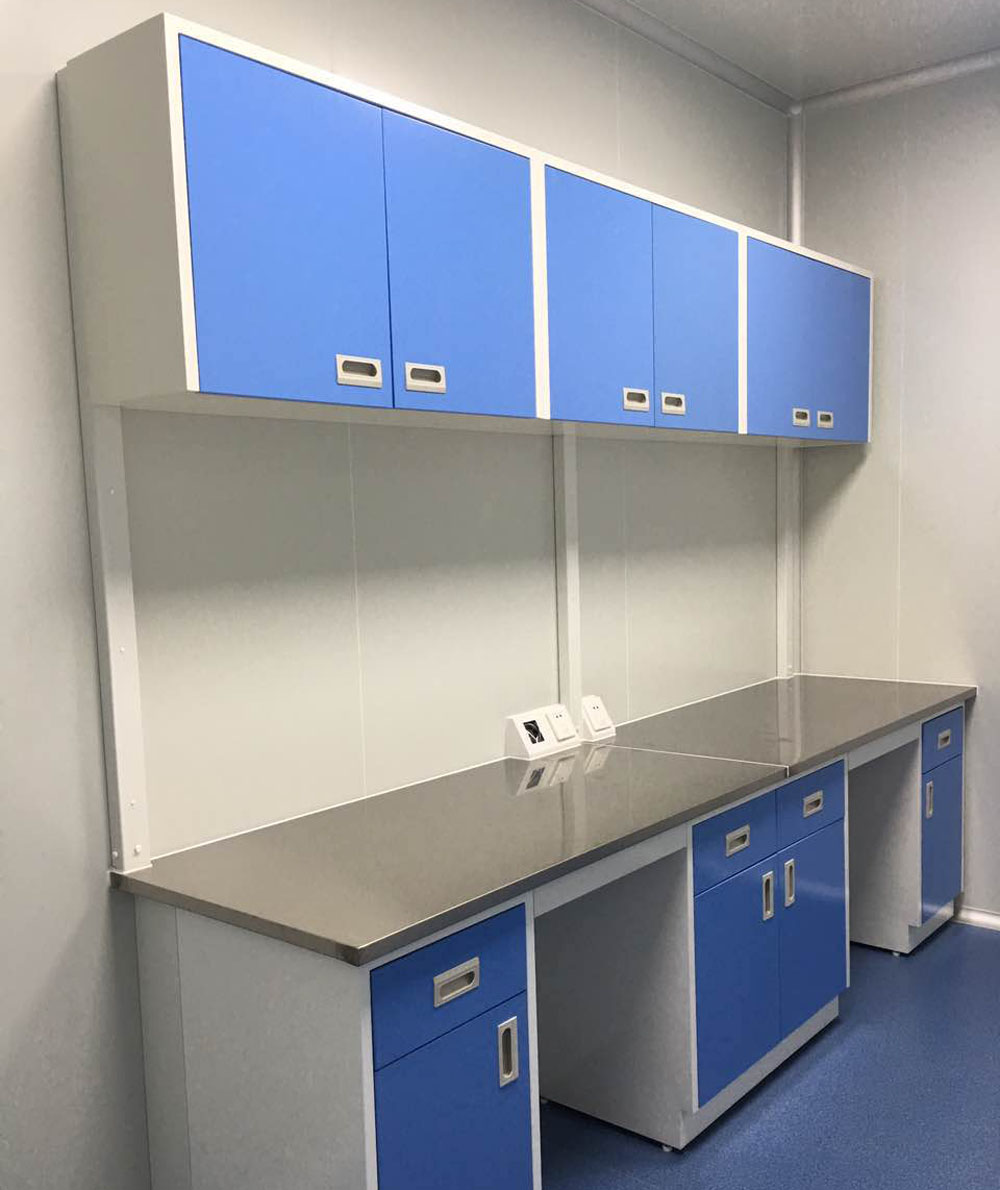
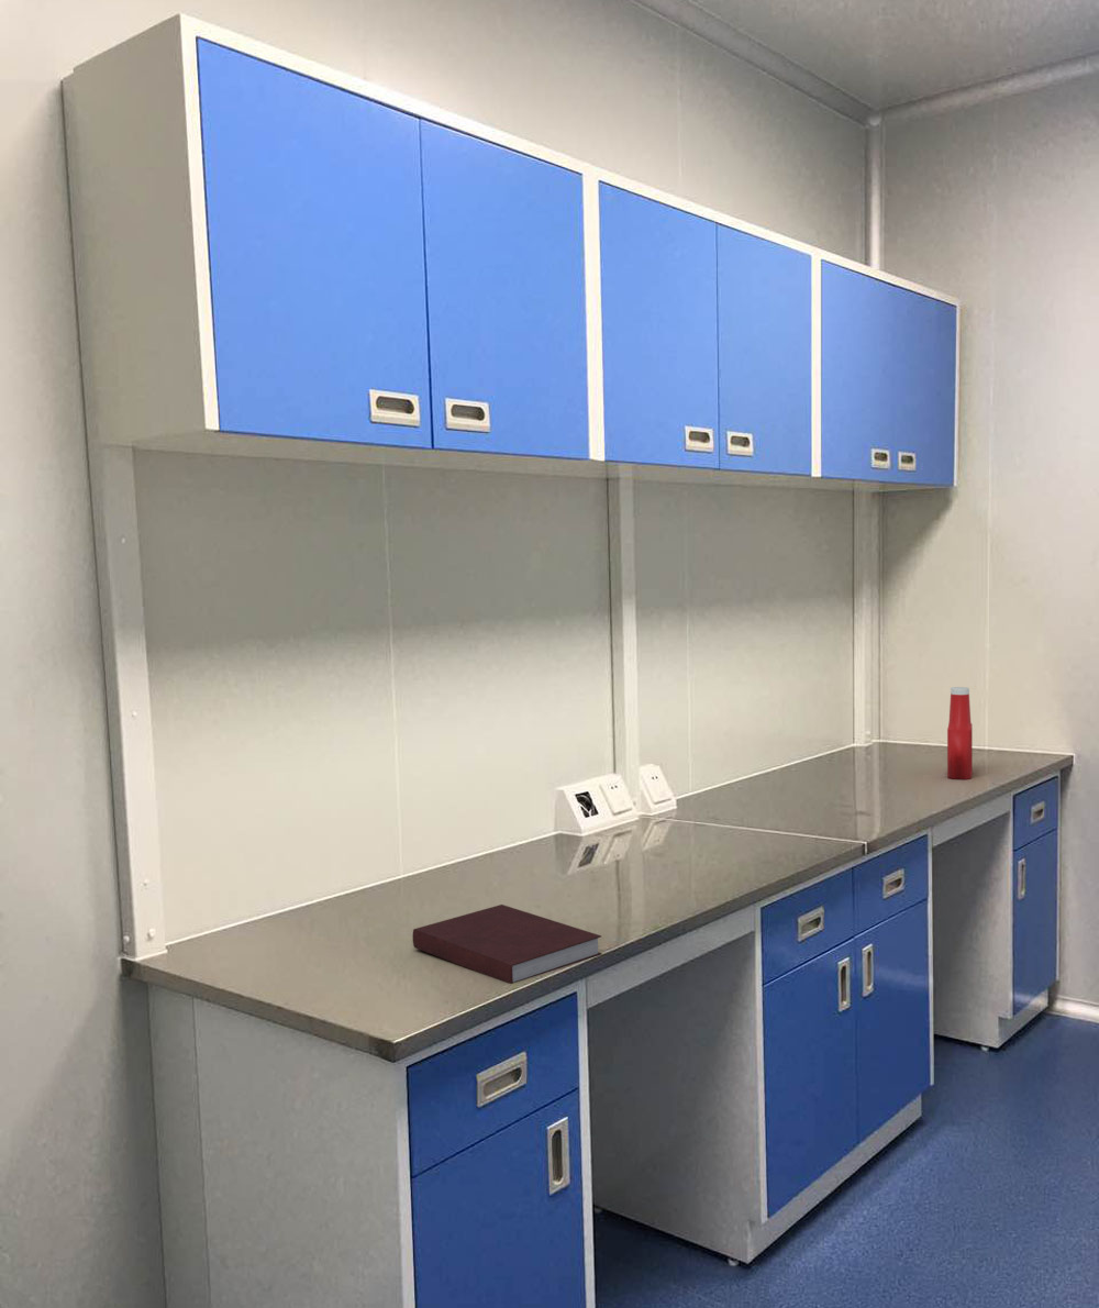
+ soap bottle [946,686,974,780]
+ notebook [411,904,603,985]
